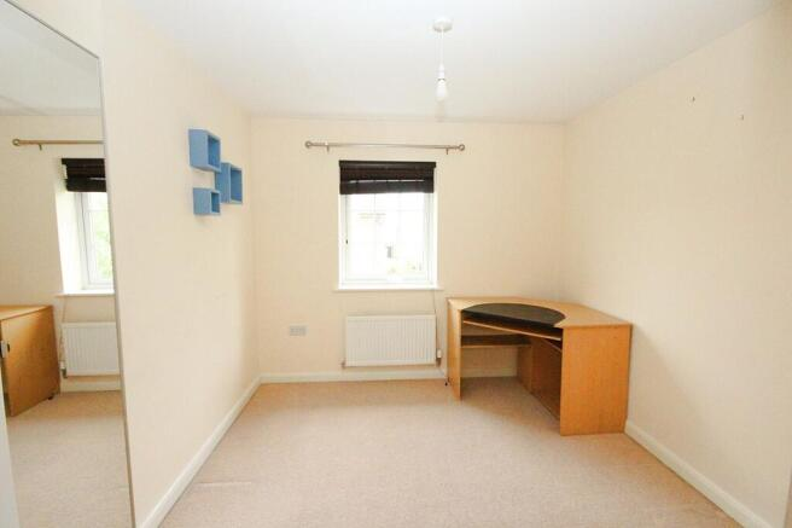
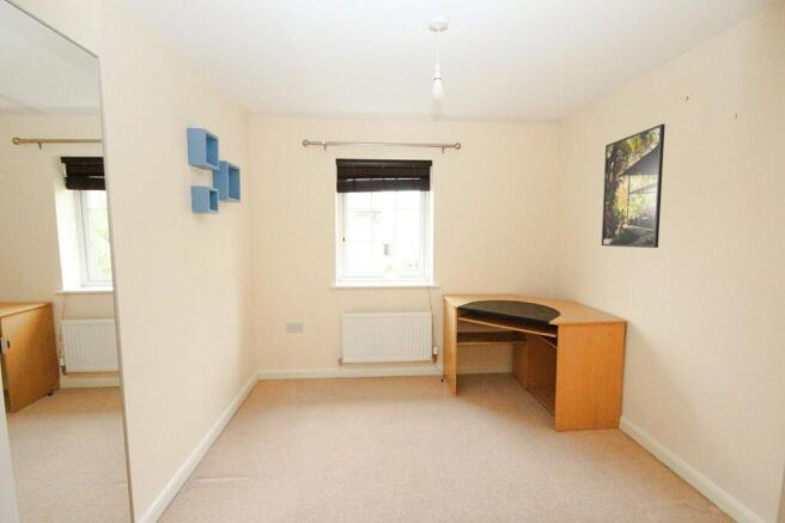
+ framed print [601,123,667,249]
